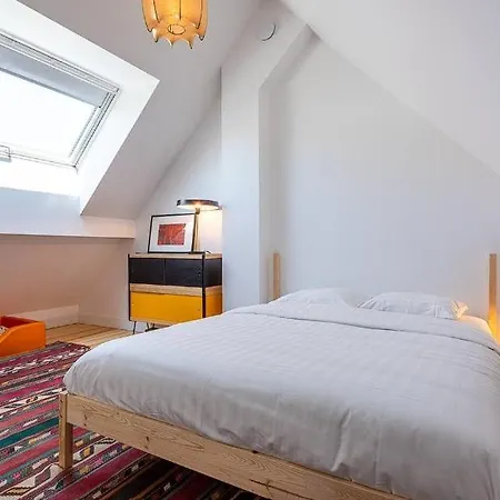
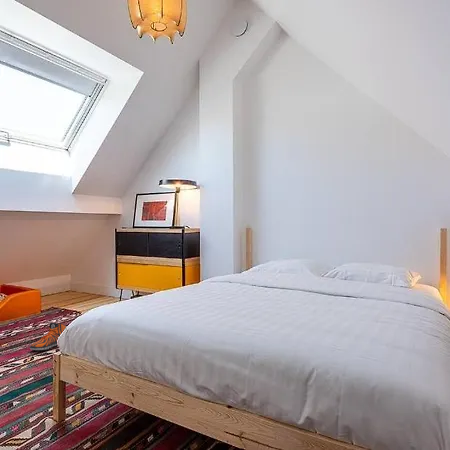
+ sneaker [29,322,67,351]
